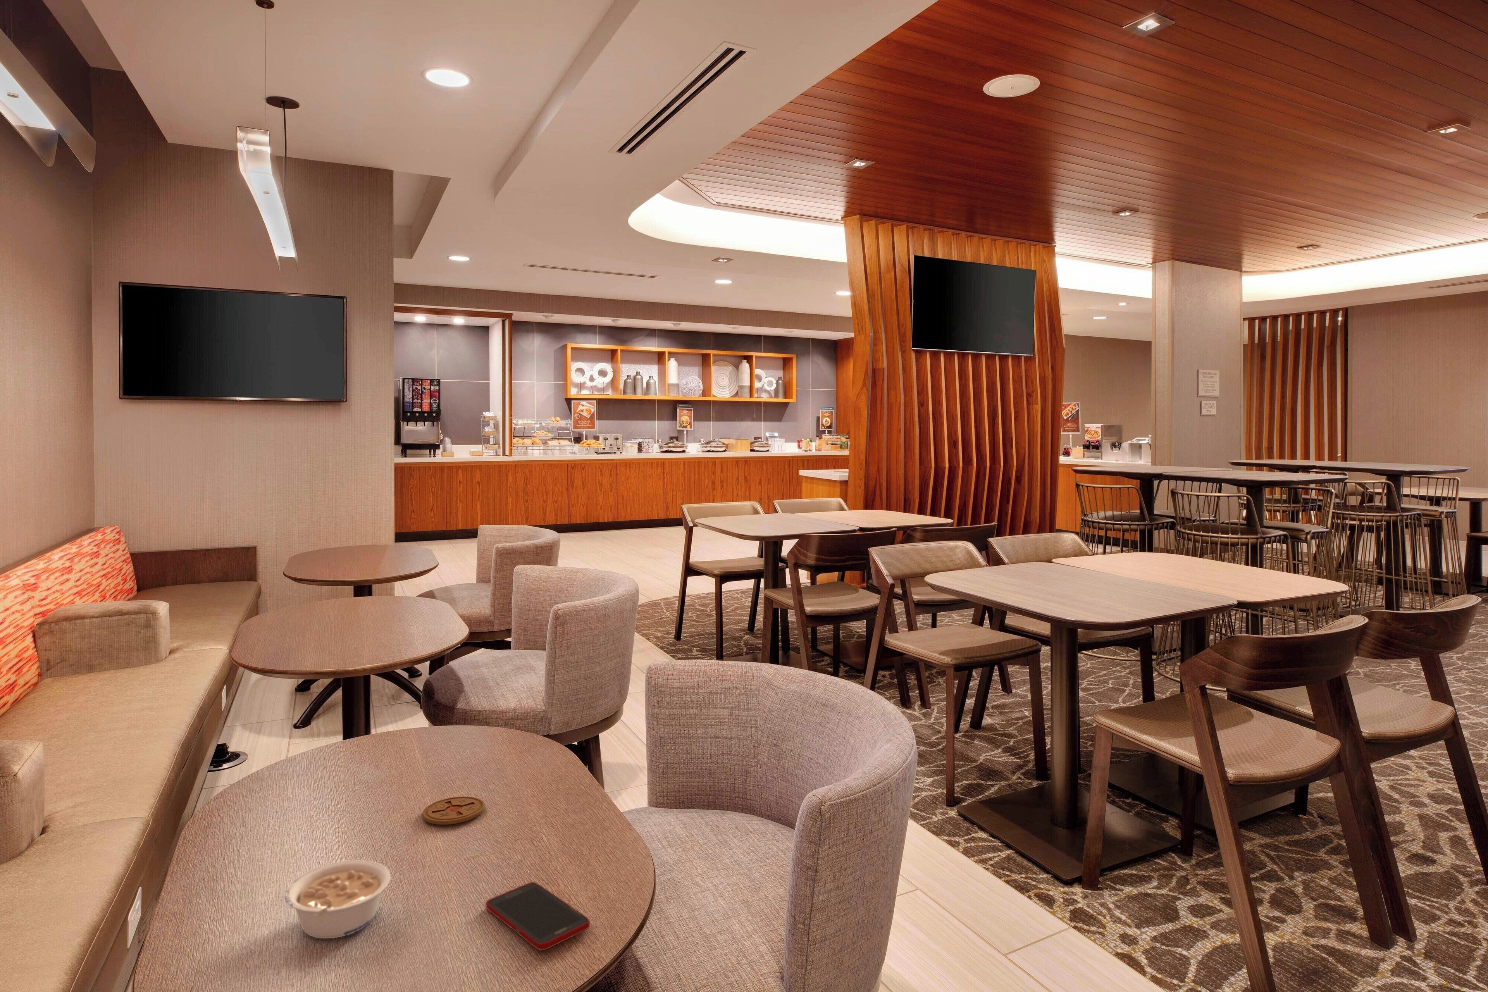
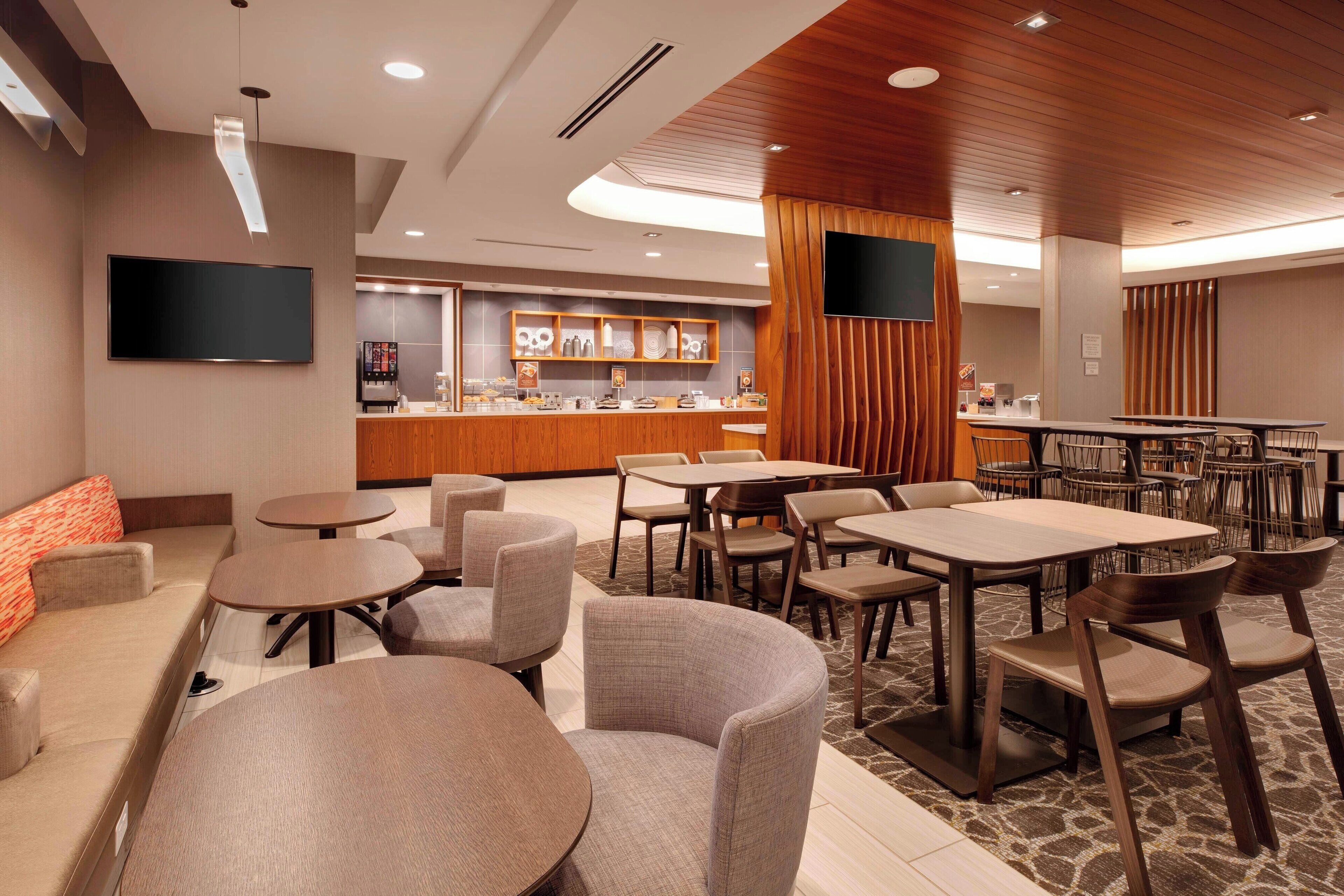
- legume [285,859,391,939]
- coaster [422,796,485,825]
- cell phone [485,881,590,951]
